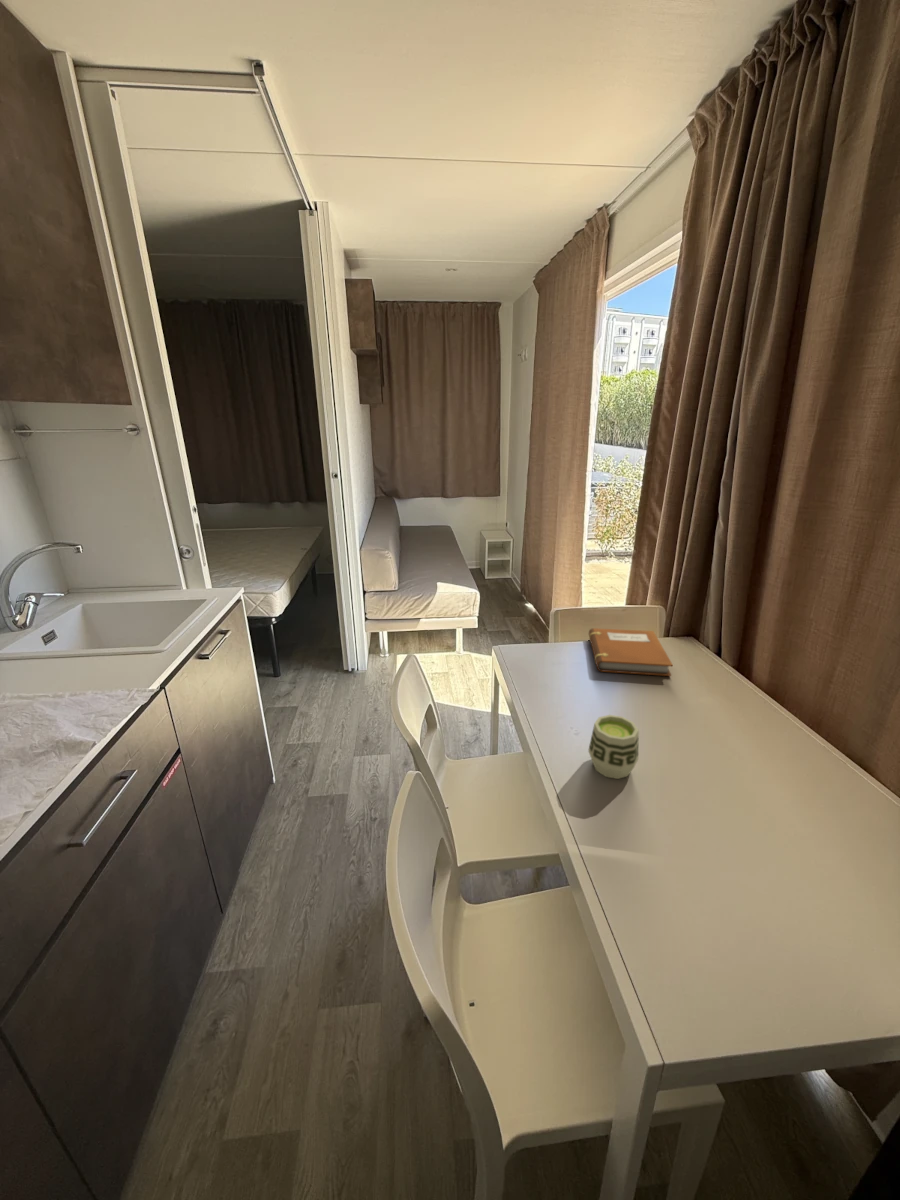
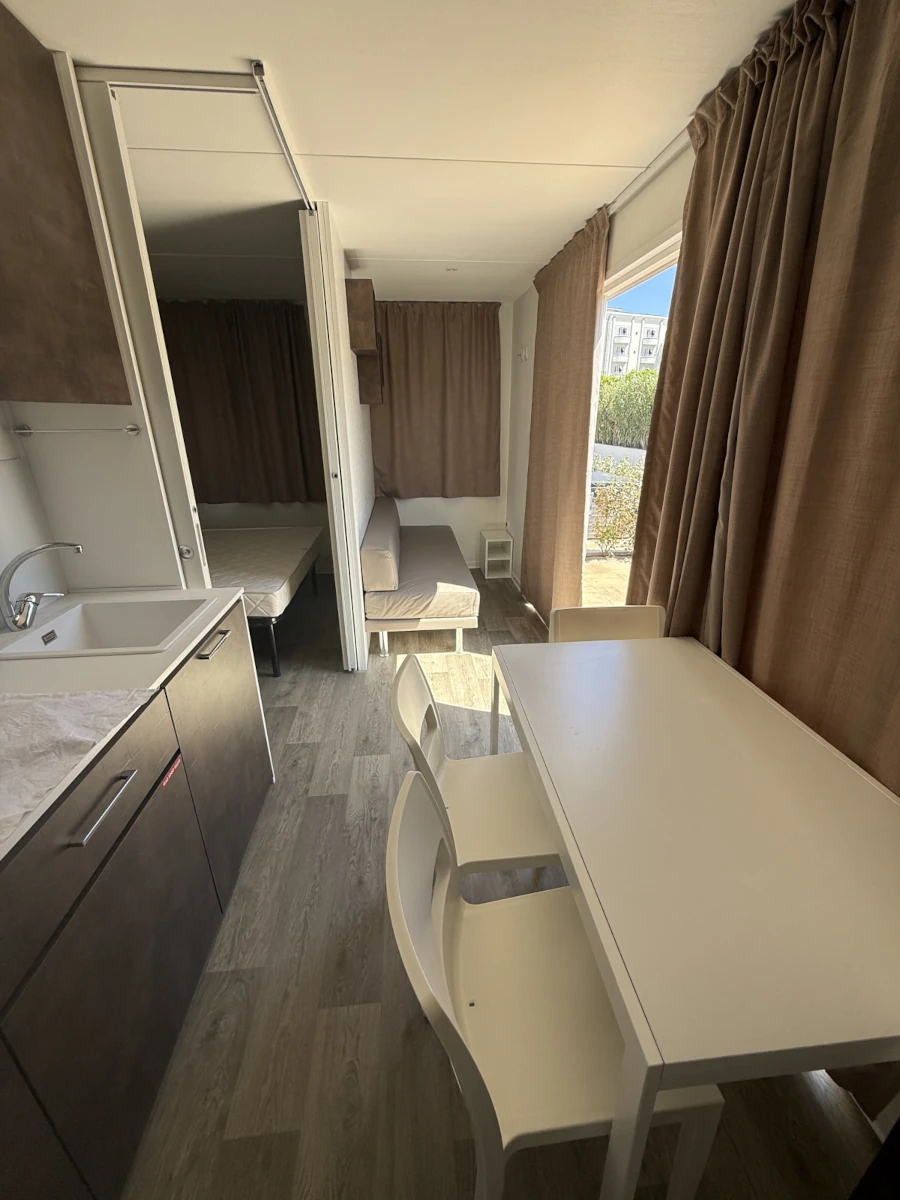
- notebook [588,627,674,677]
- cup [587,714,640,780]
